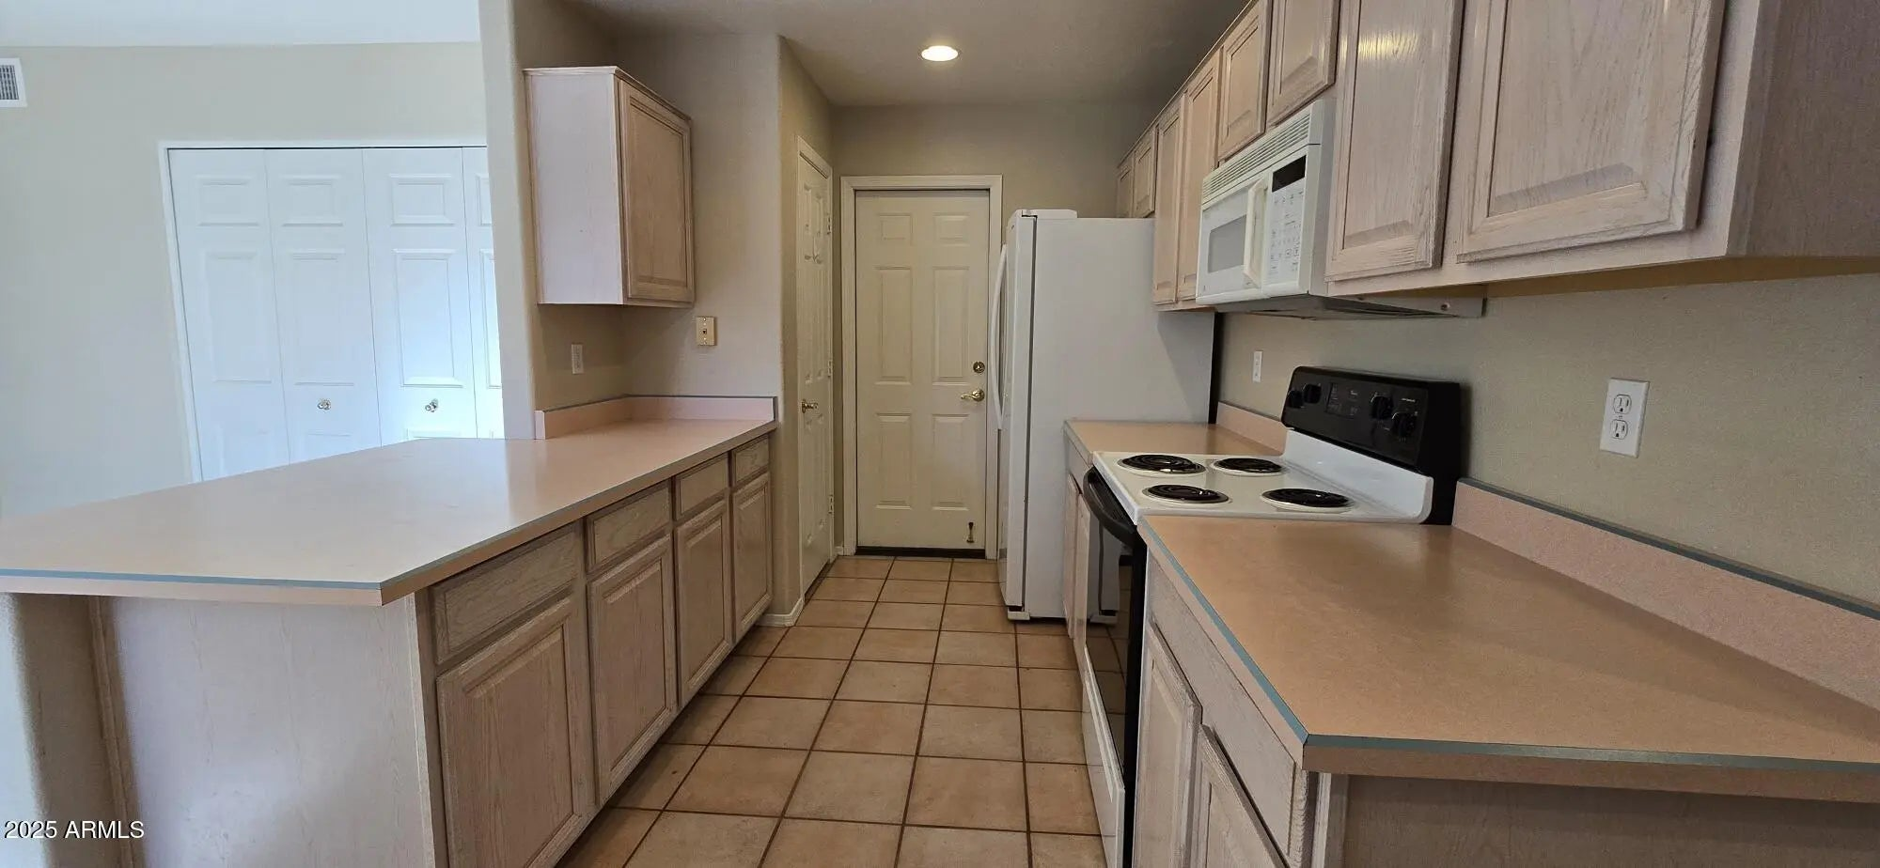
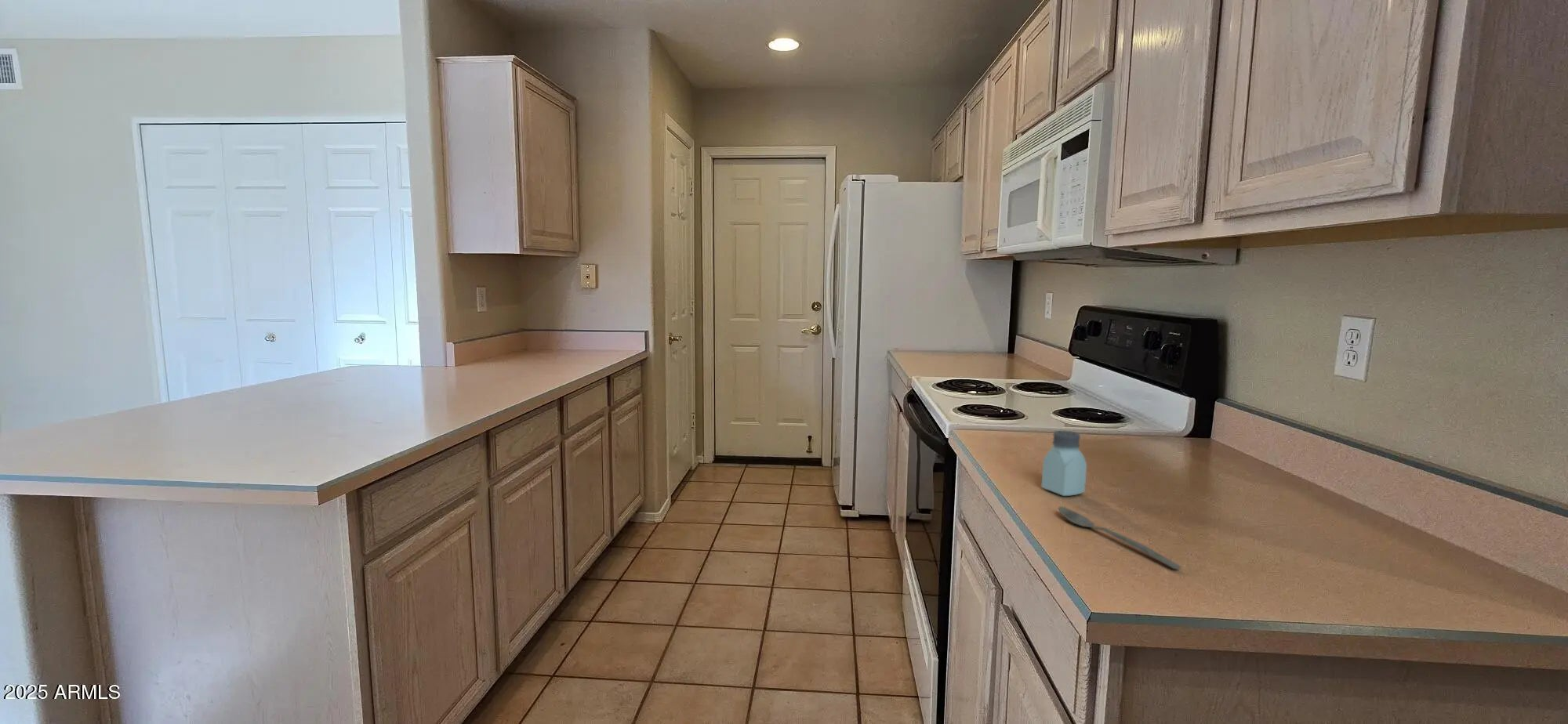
+ spoon [1058,505,1182,570]
+ saltshaker [1040,429,1087,497]
